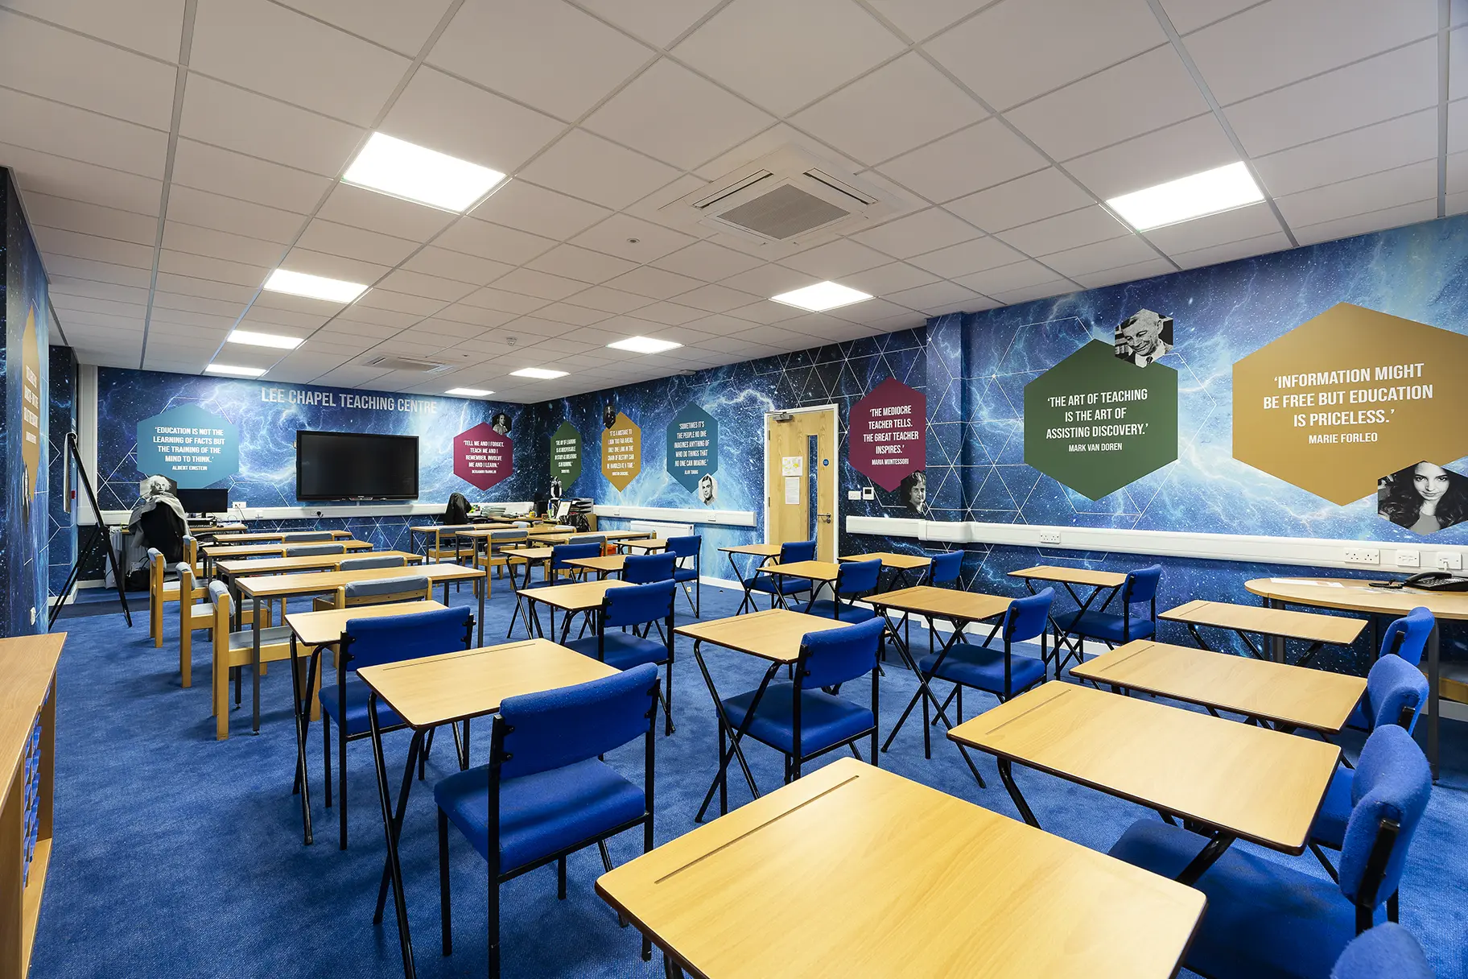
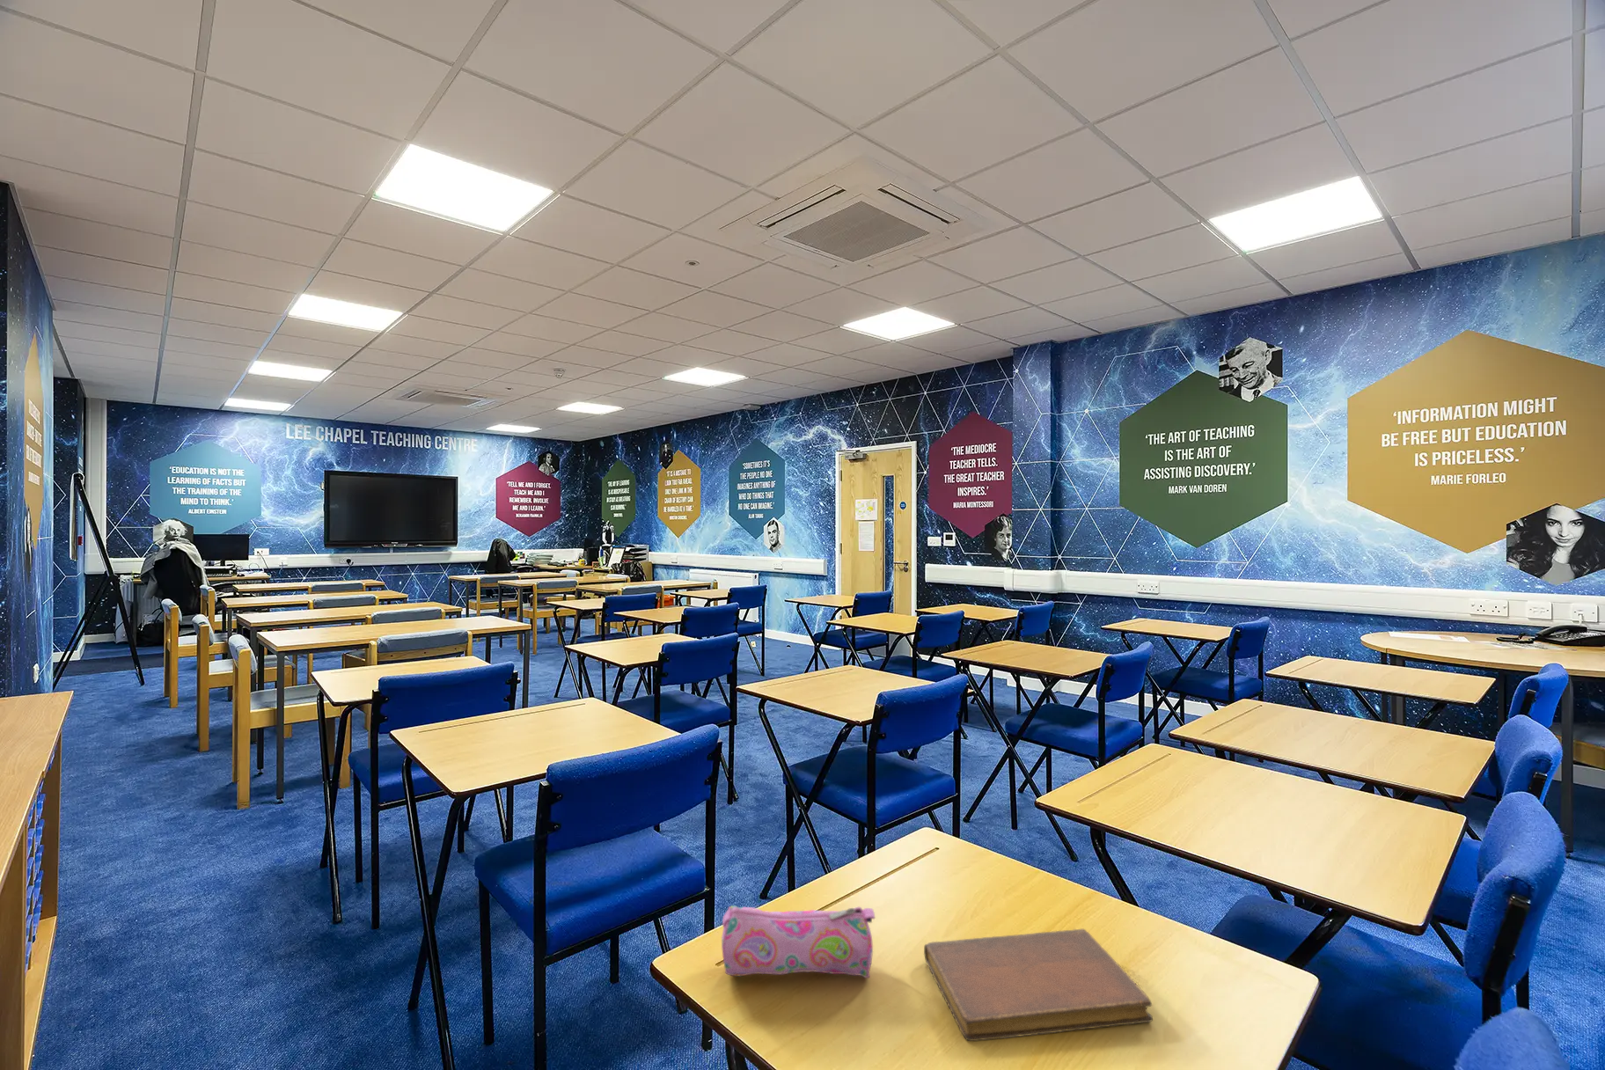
+ notebook [923,928,1154,1041]
+ pencil case [720,904,877,979]
